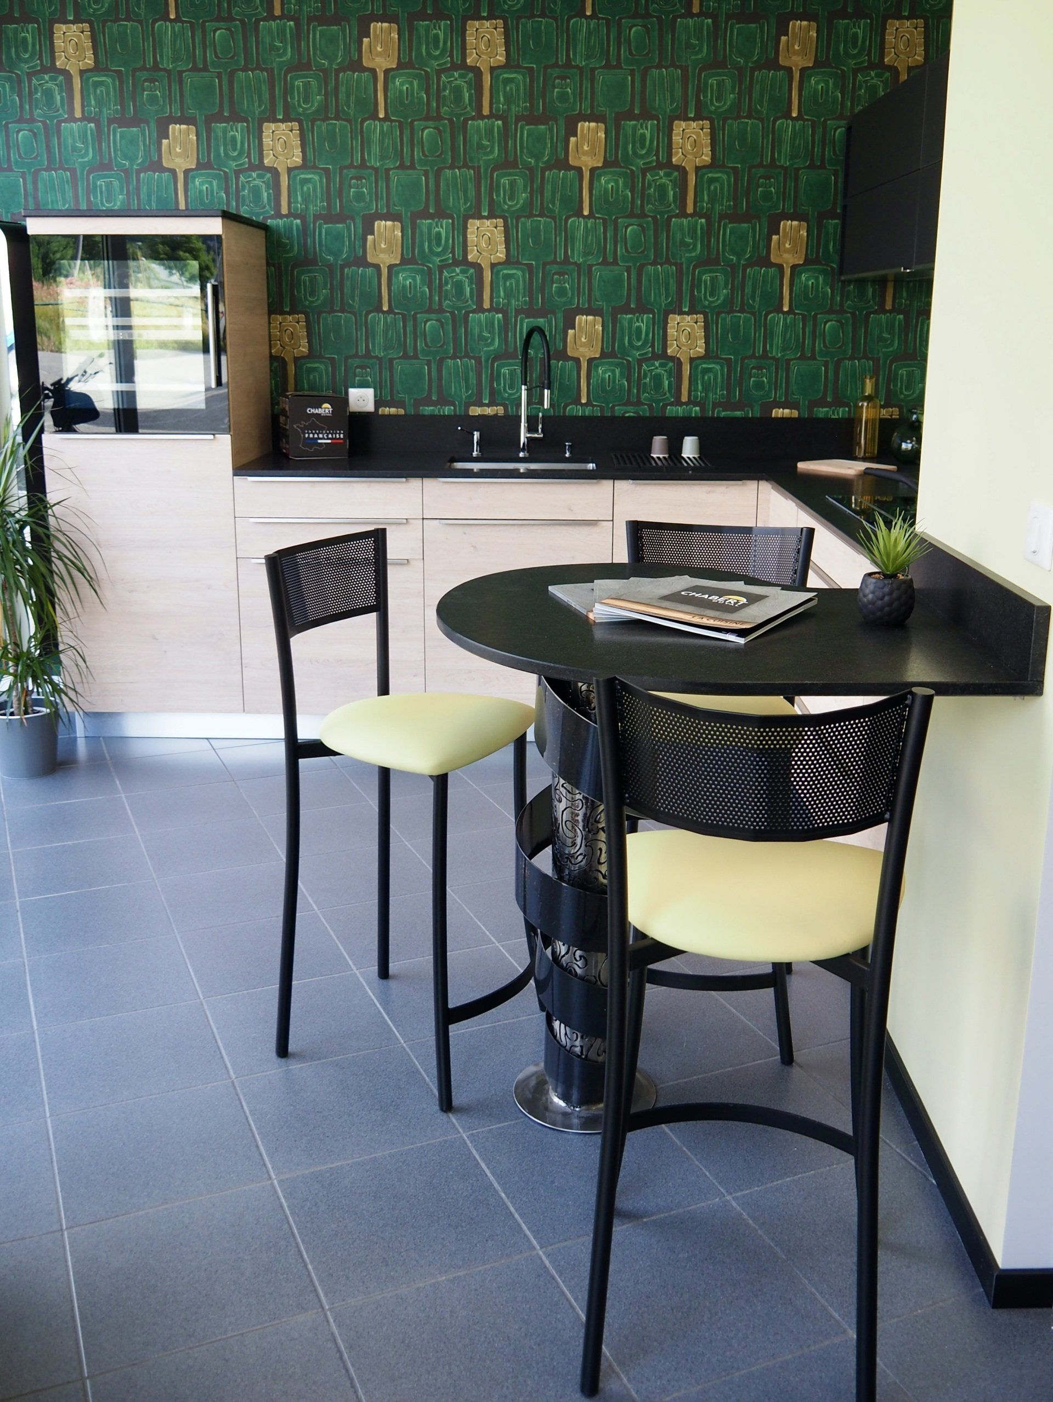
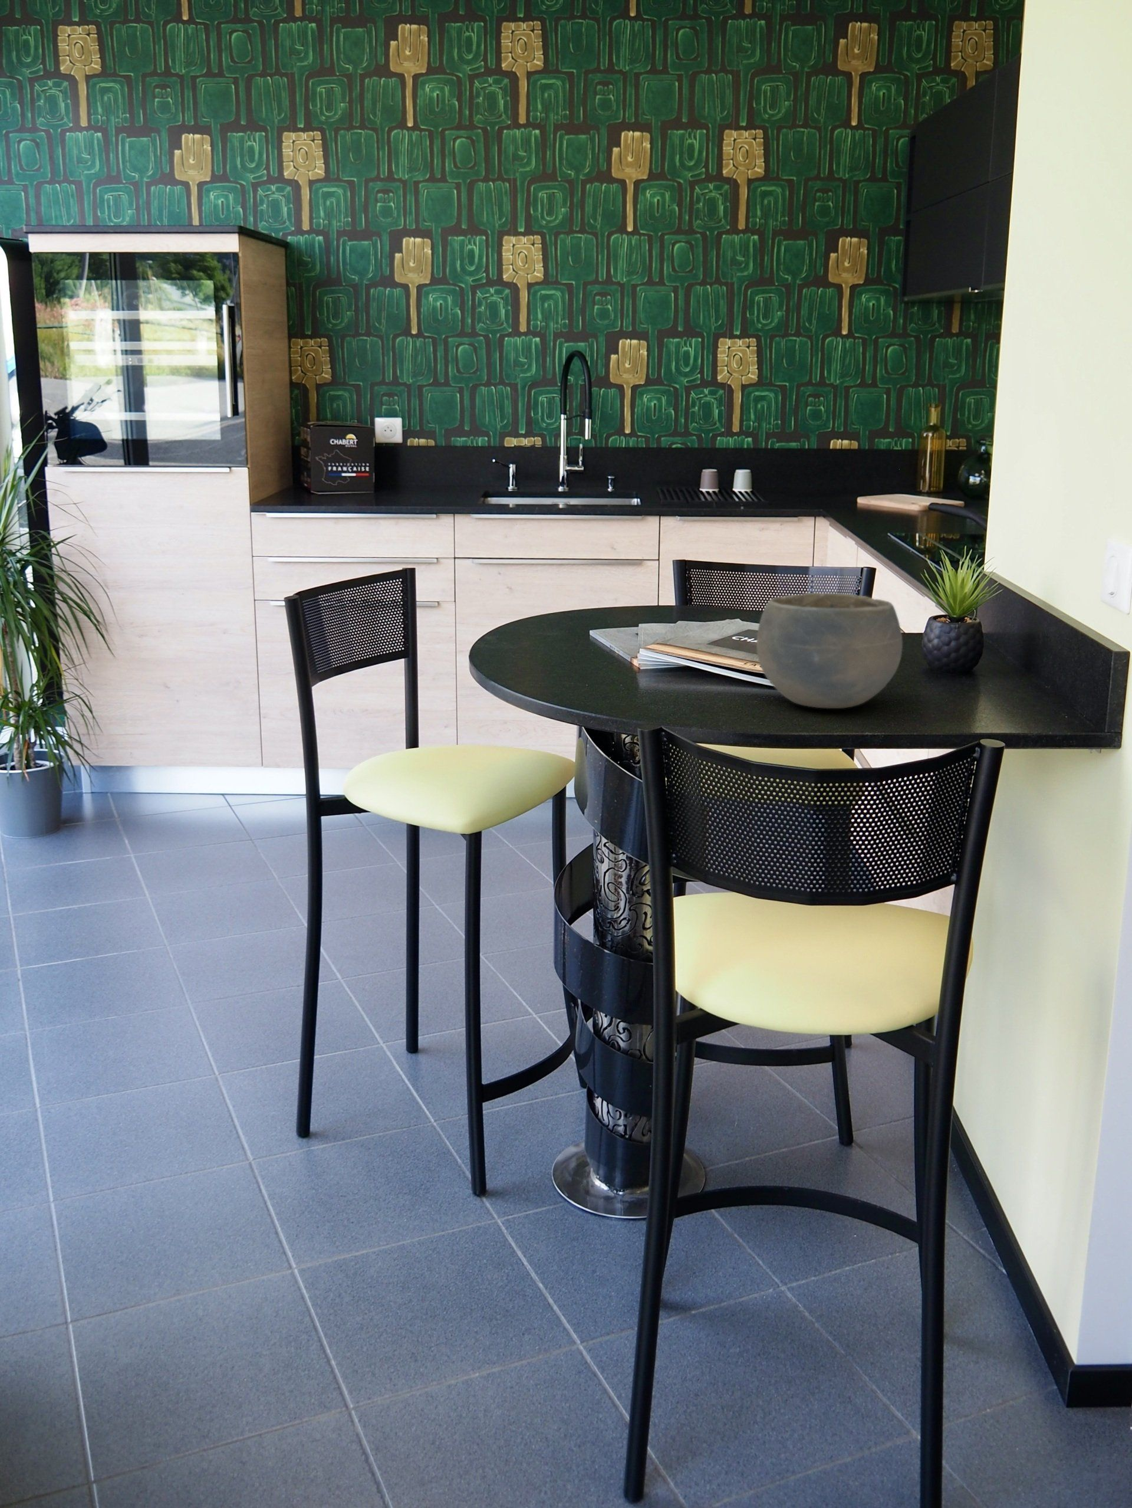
+ bowl [756,592,904,709]
